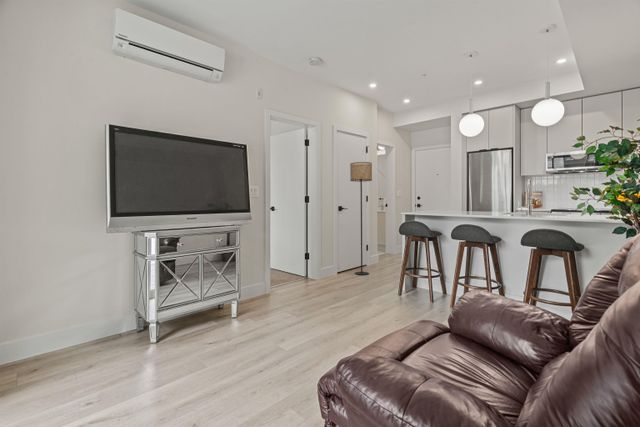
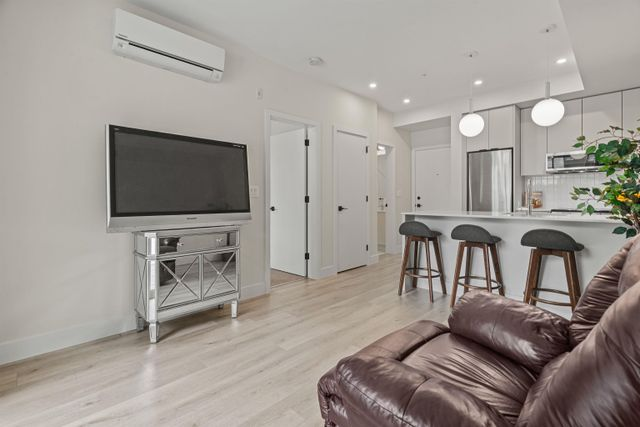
- floor lamp [349,161,373,276]
